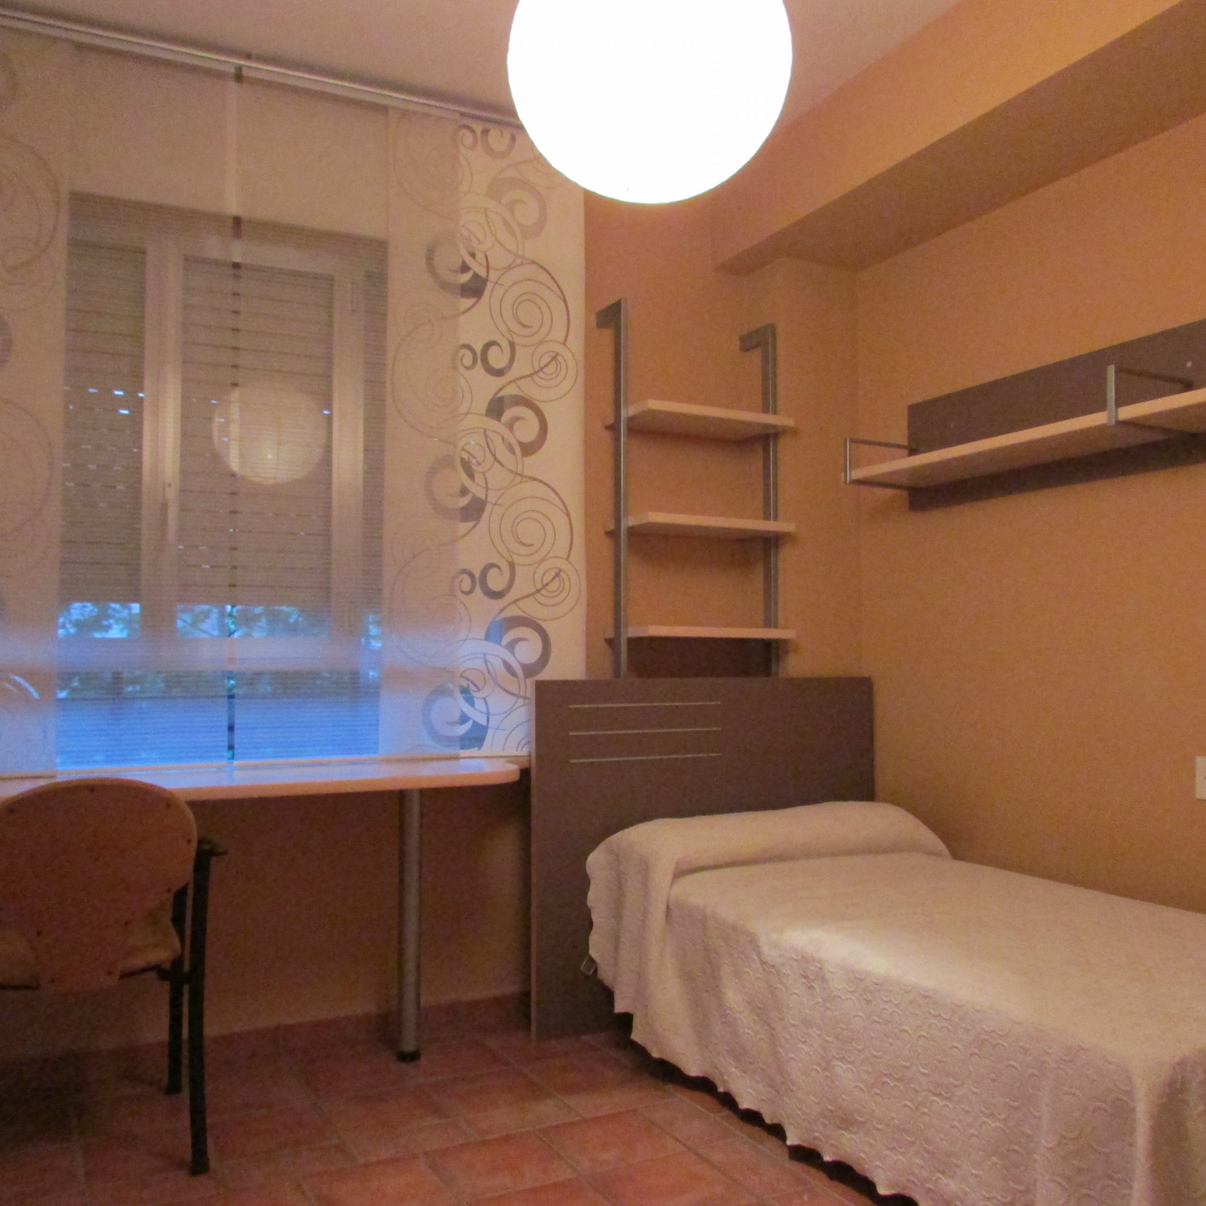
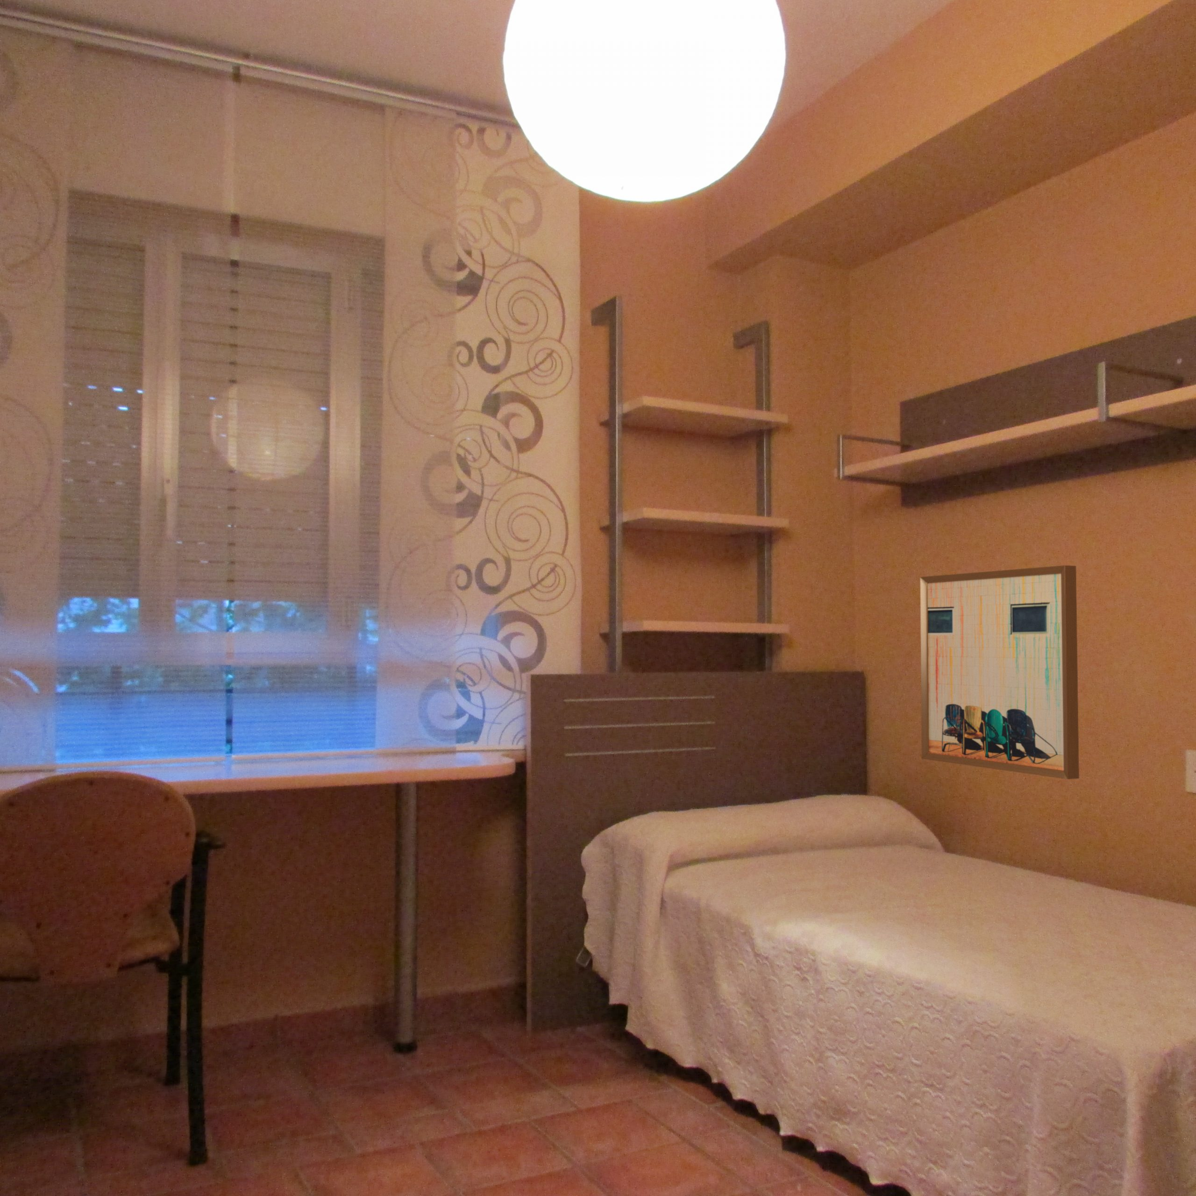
+ wall art [920,565,1080,780]
